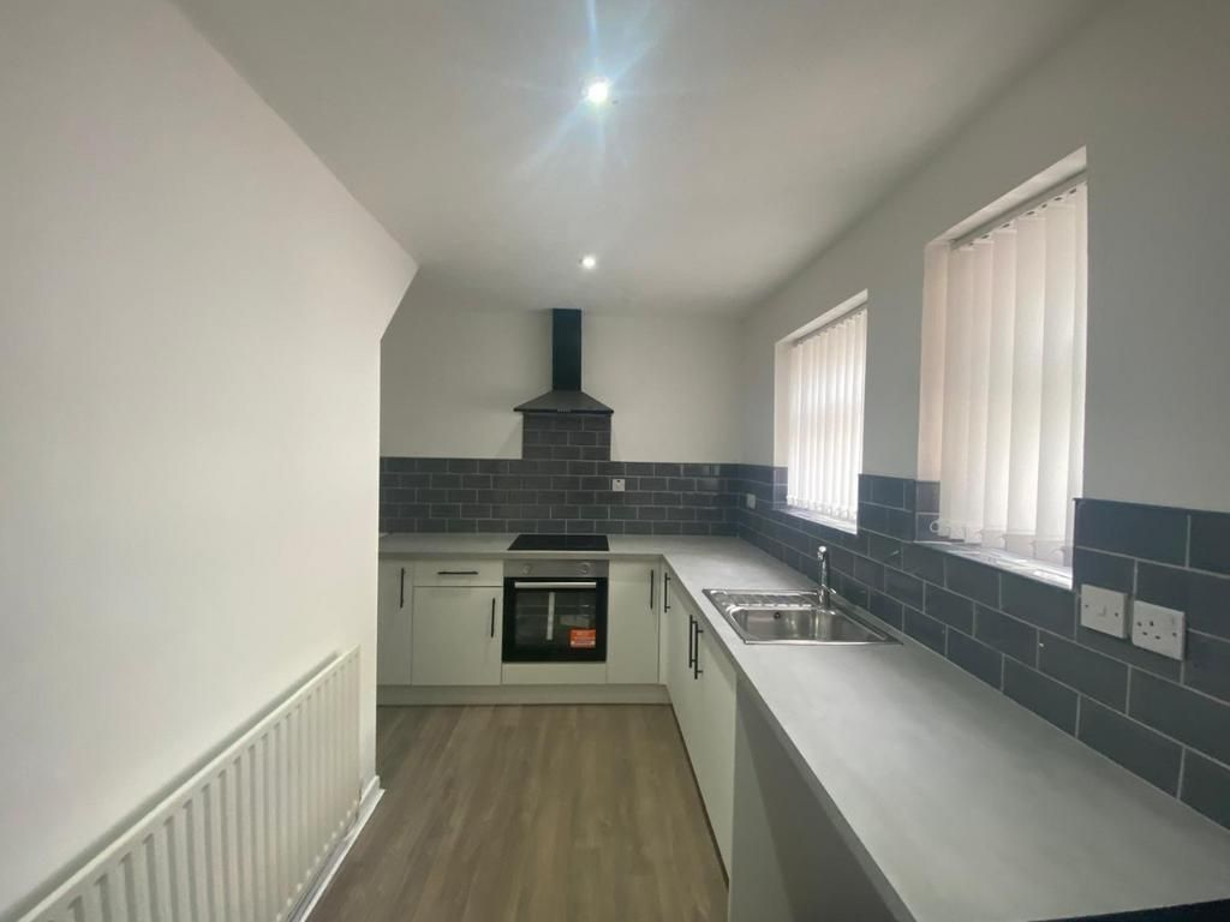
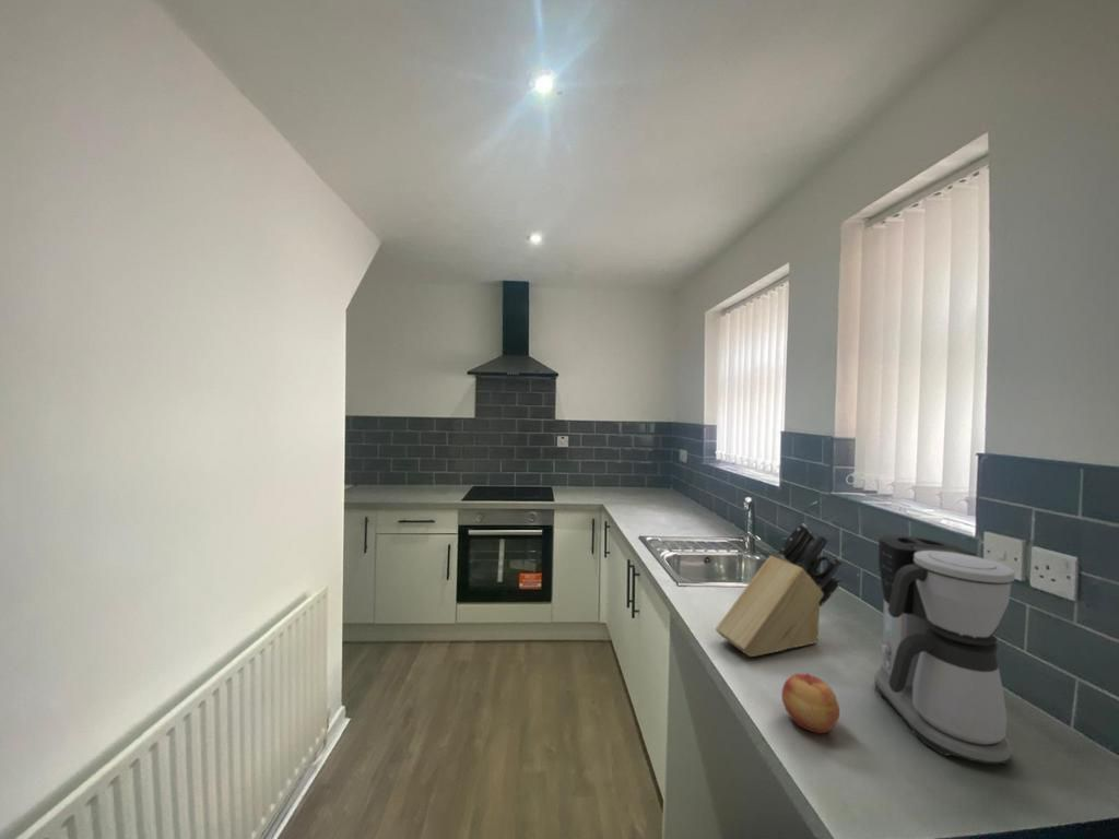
+ apple [780,673,840,734]
+ knife block [715,523,844,658]
+ coffee maker [874,534,1016,766]
